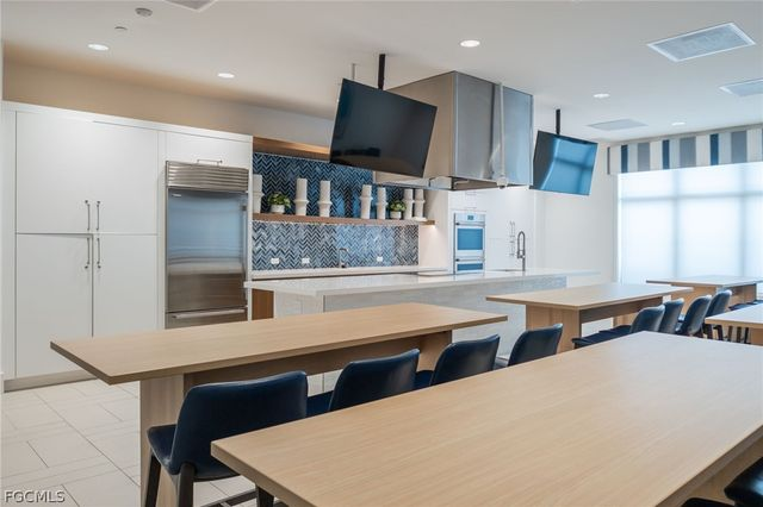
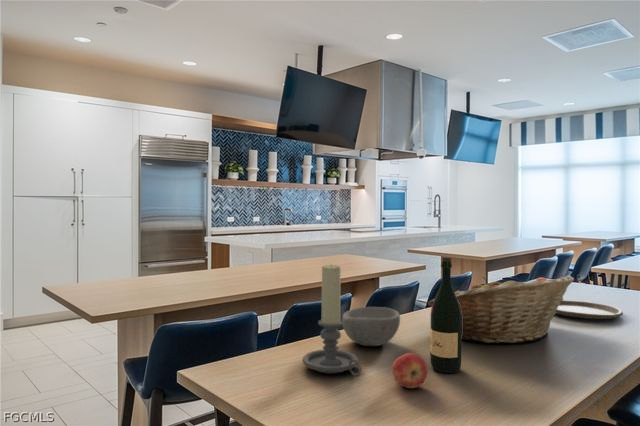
+ fruit basket [427,274,575,344]
+ candle holder [302,263,362,377]
+ bowl [341,306,401,347]
+ apple [391,352,429,389]
+ wine bottle [429,256,462,374]
+ plate [556,299,624,320]
